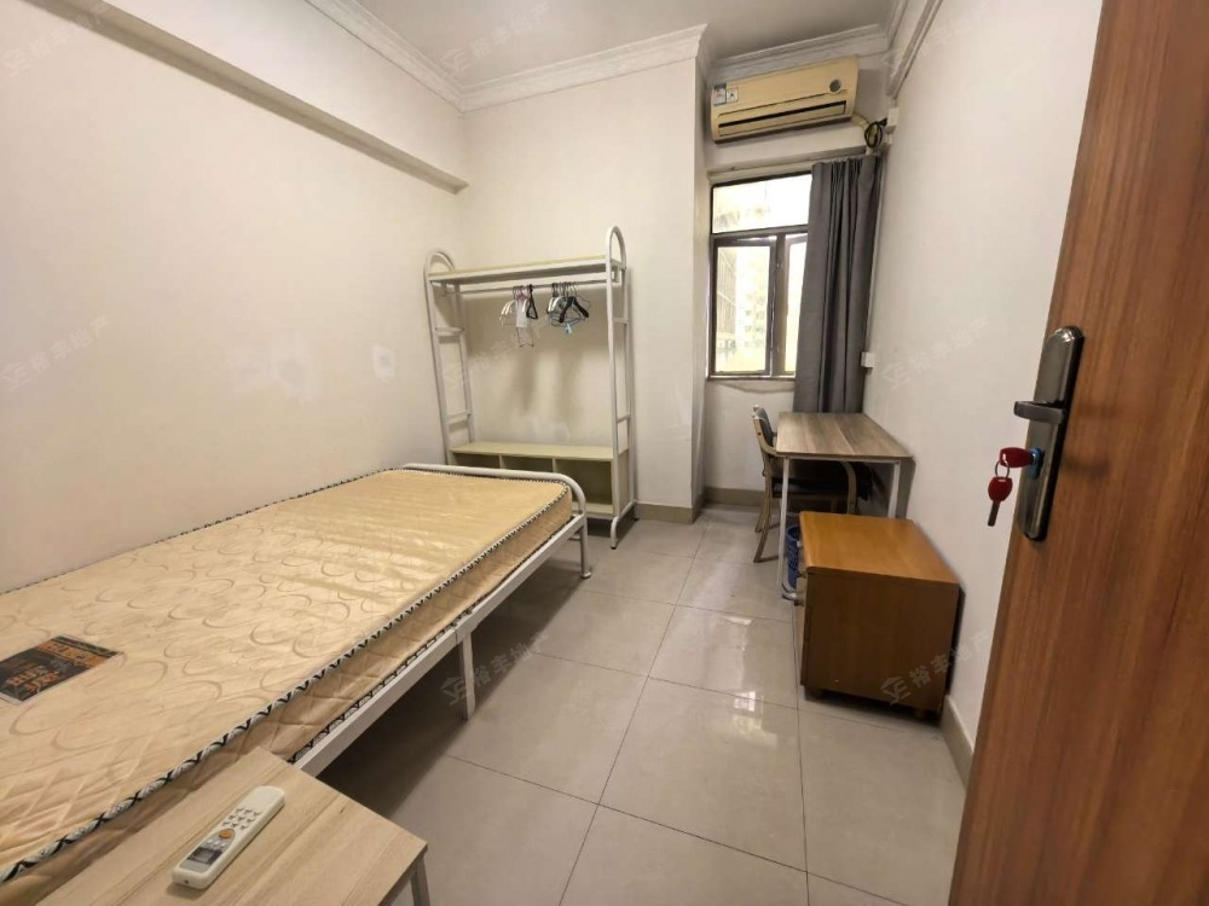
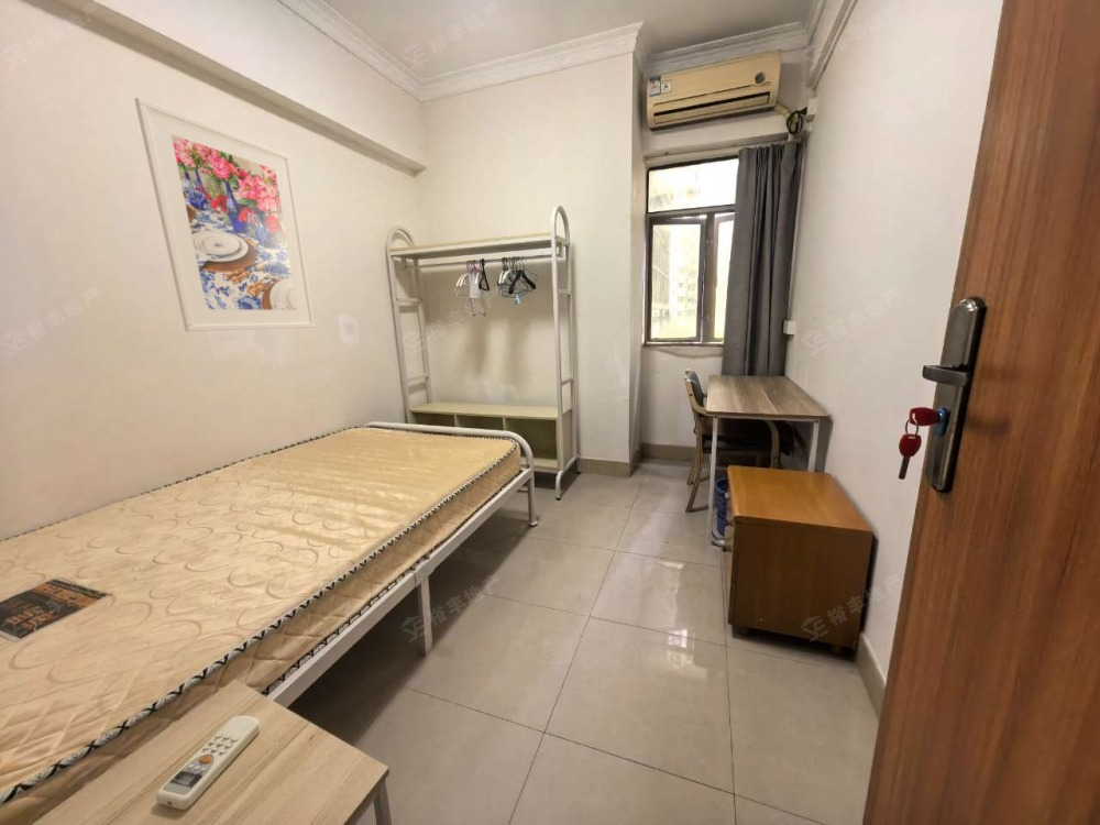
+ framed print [133,97,317,332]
